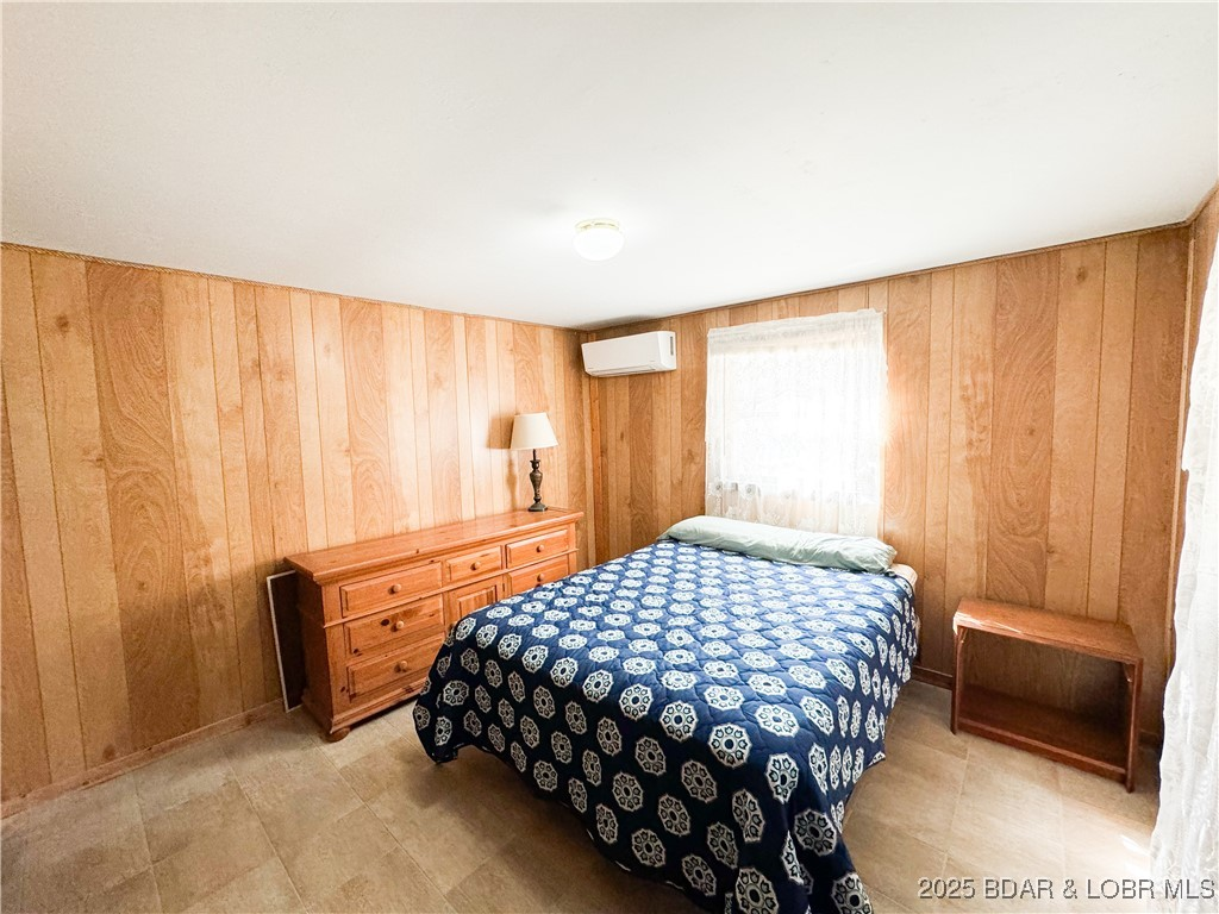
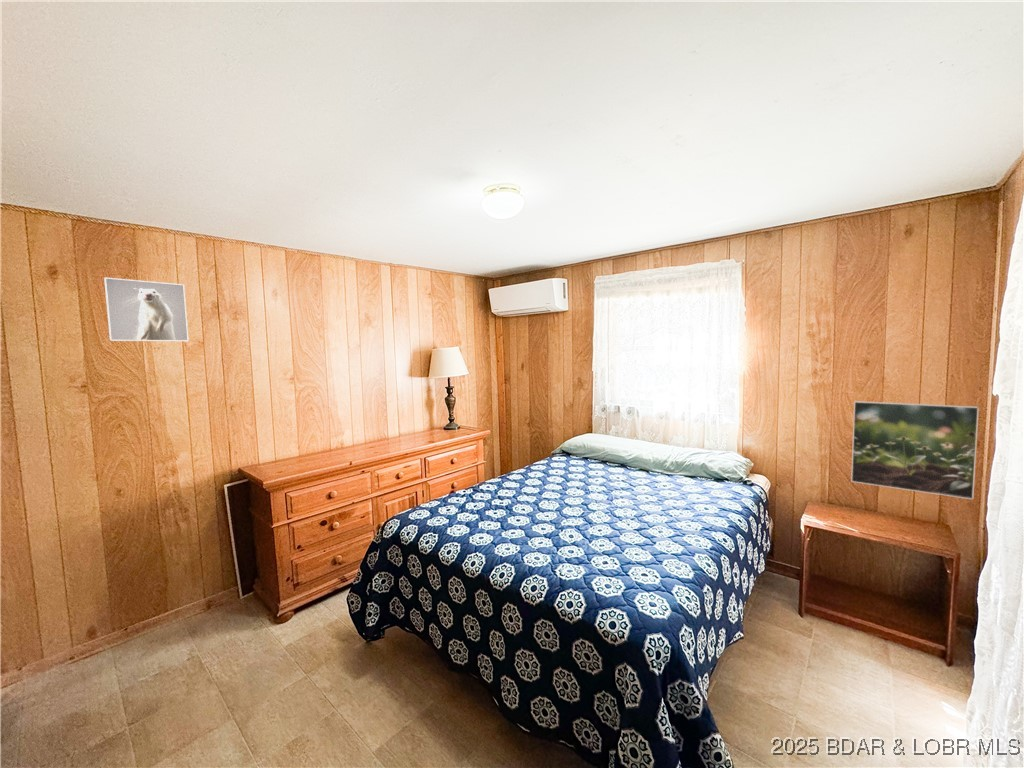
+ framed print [850,400,980,500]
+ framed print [103,276,190,342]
